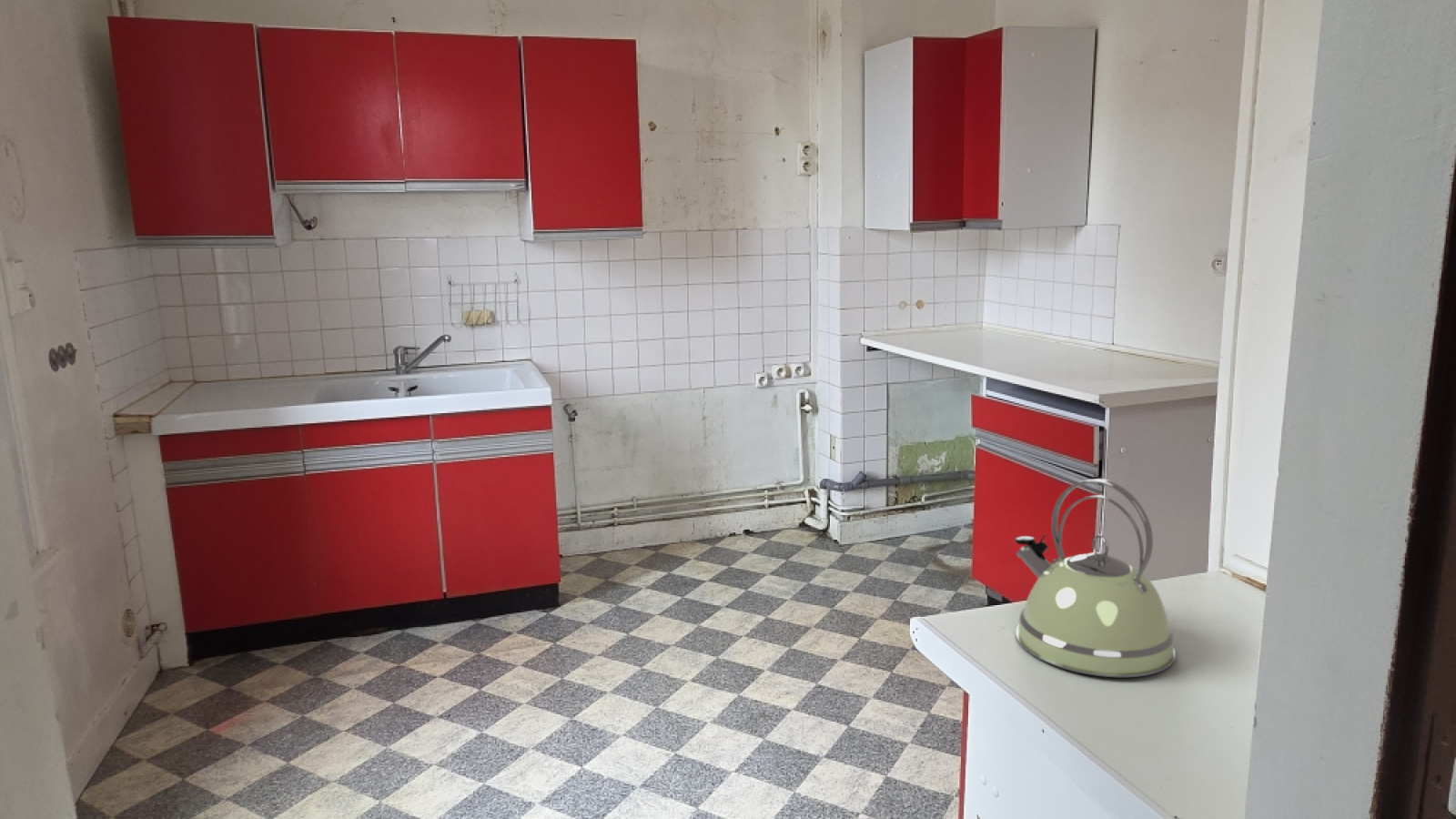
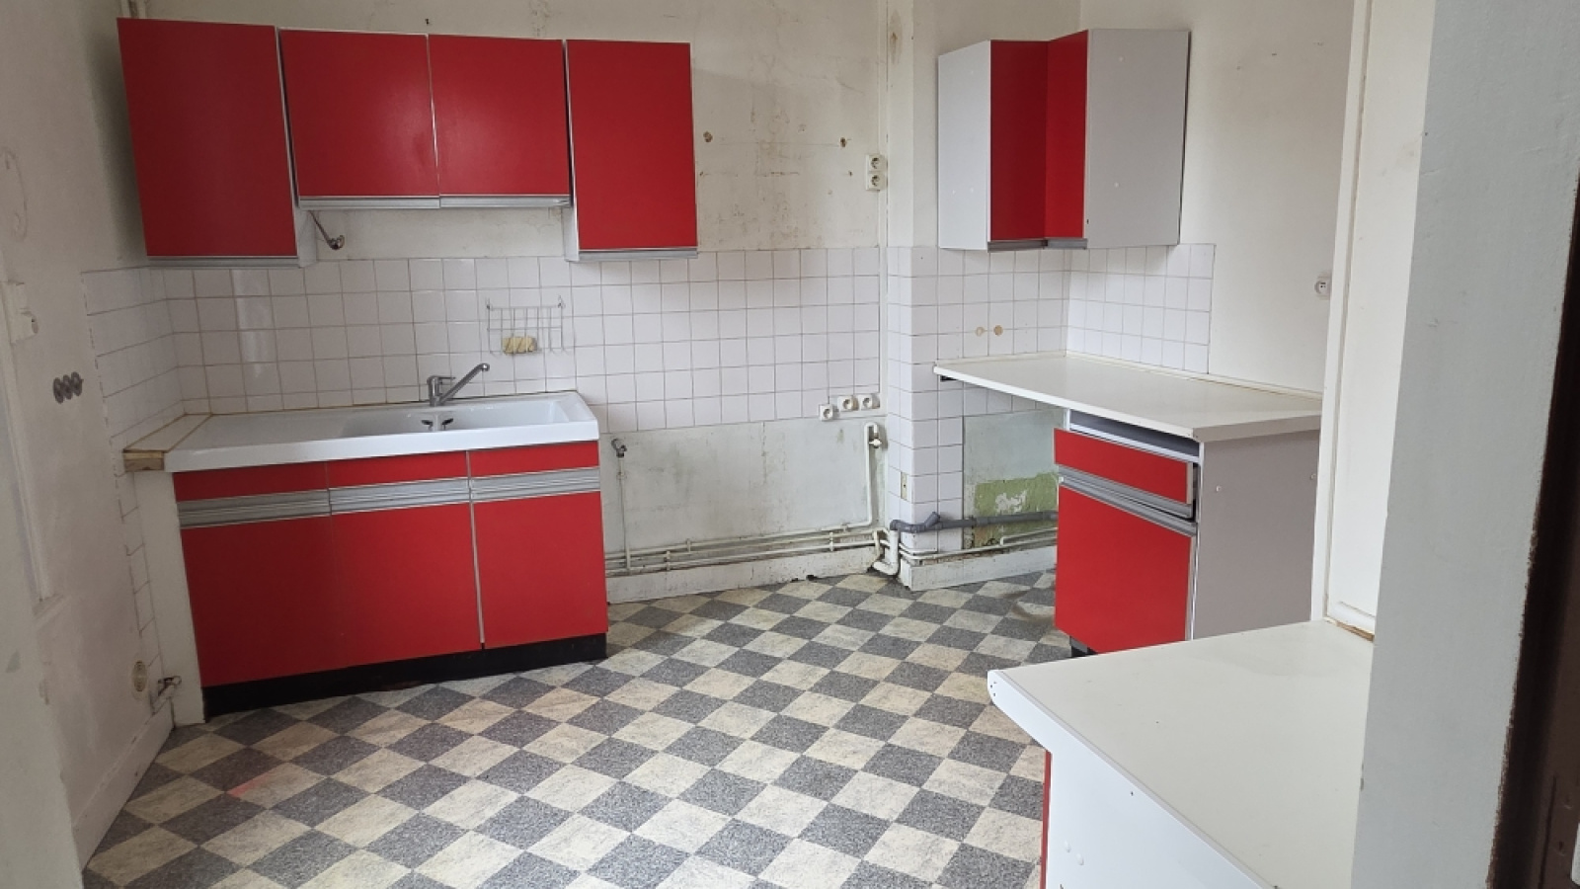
- kettle [1014,478,1177,678]
